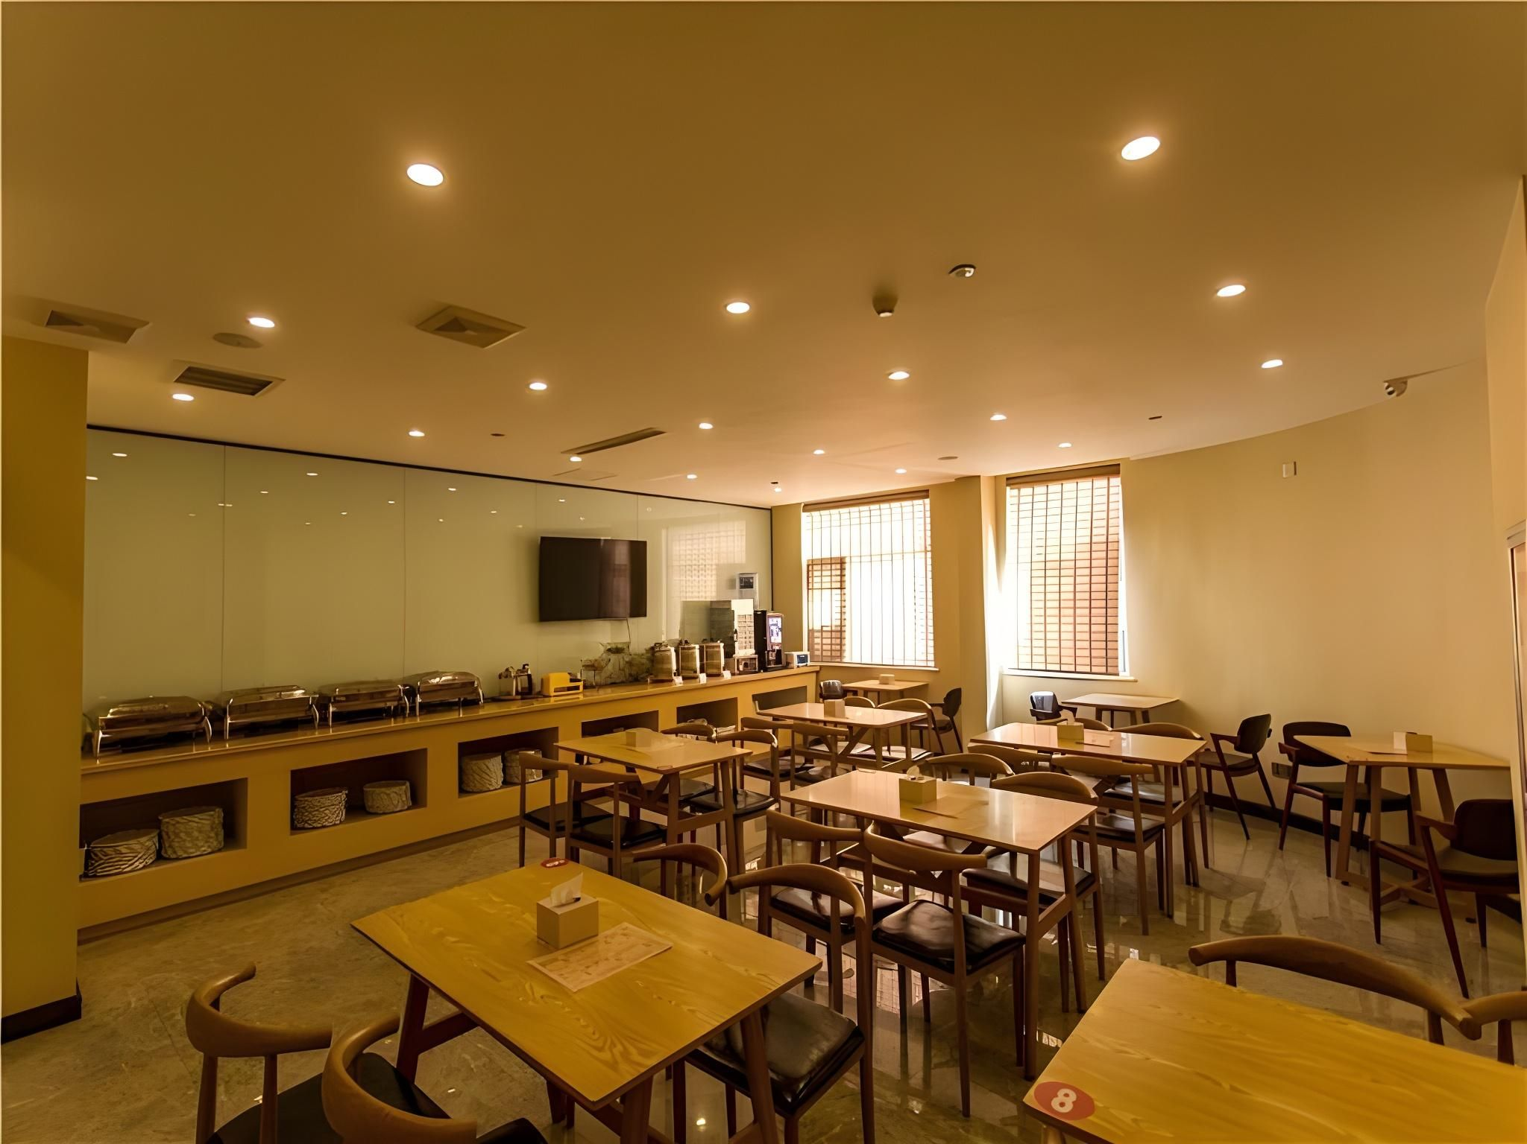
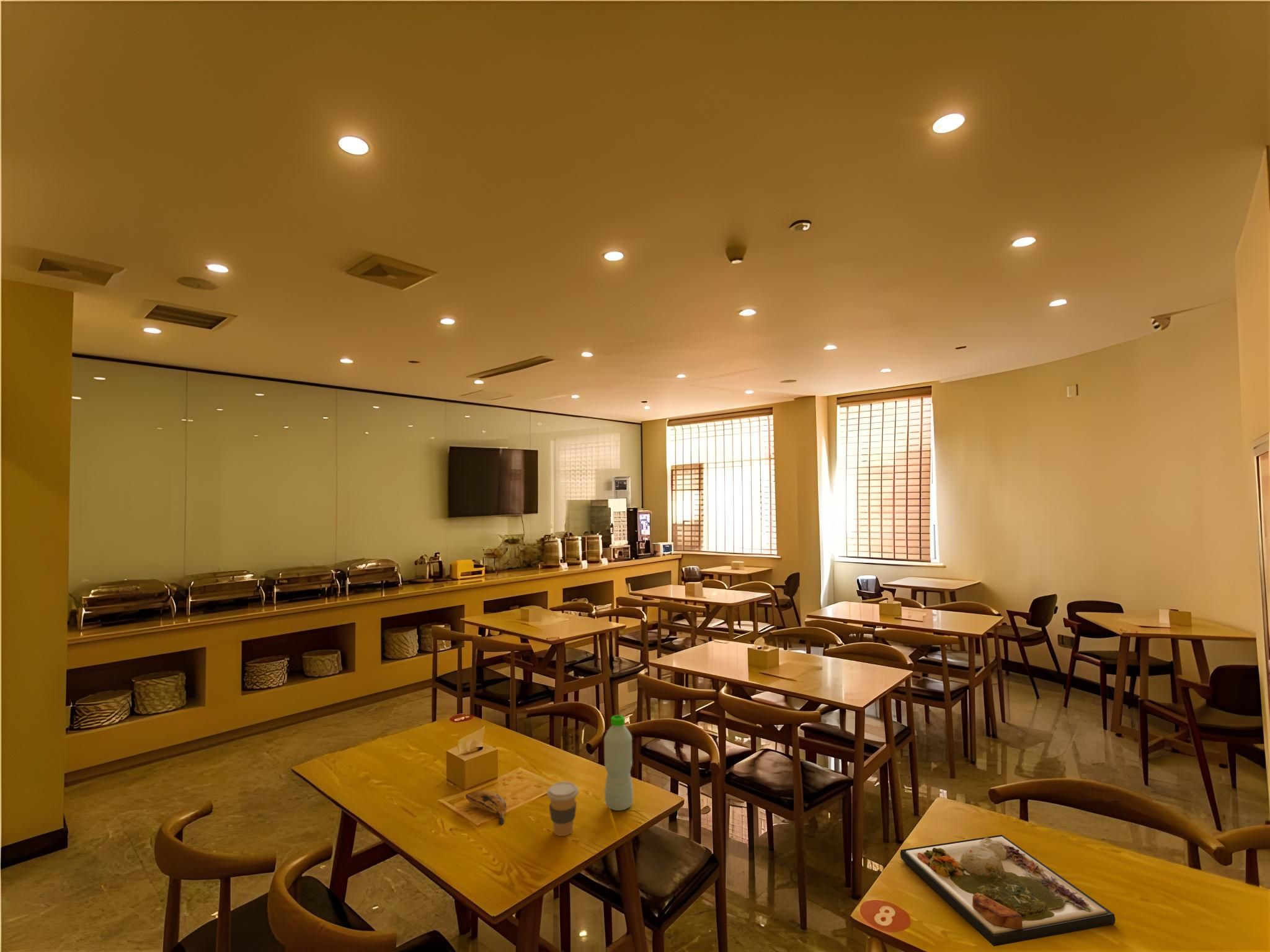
+ water bottle [603,715,634,811]
+ coffee cup [546,781,579,837]
+ banana [465,790,507,826]
+ dinner plate [900,834,1116,947]
